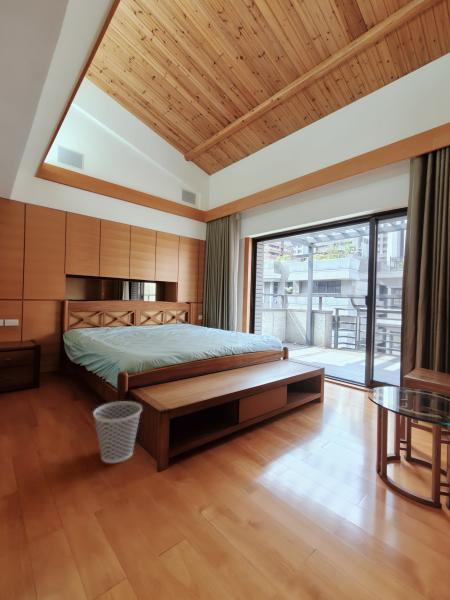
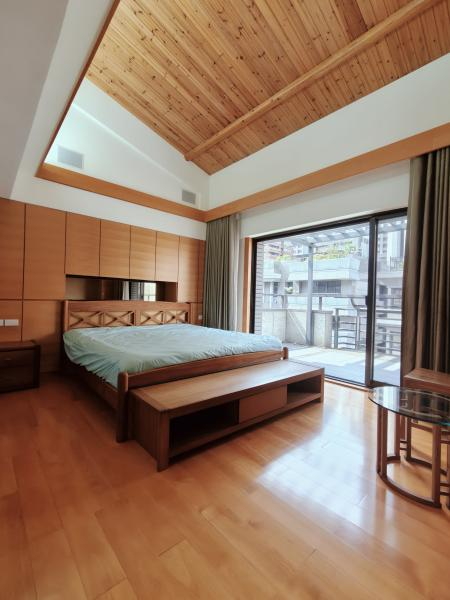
- wastebasket [92,400,143,464]
